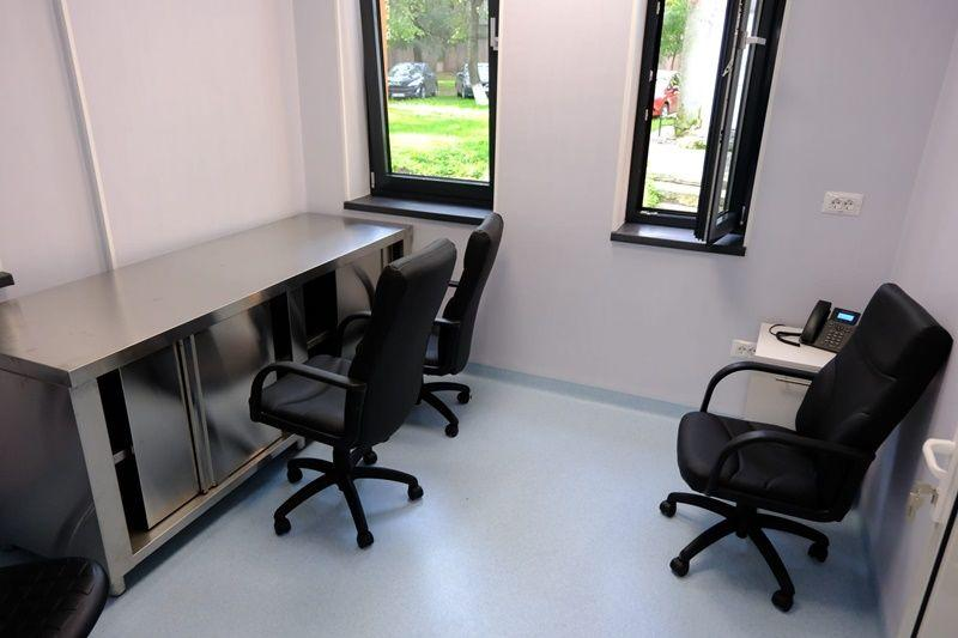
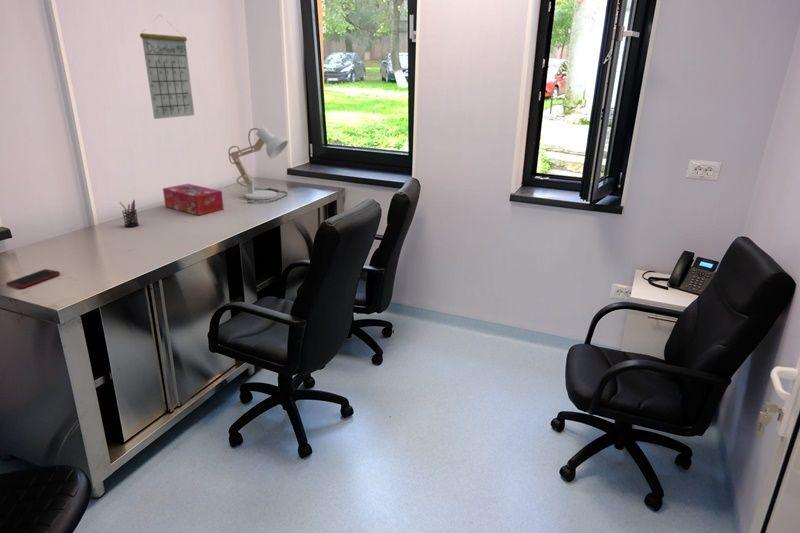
+ cell phone [5,268,61,289]
+ tissue box [162,183,225,216]
+ desk lamp [228,126,289,204]
+ calendar [139,13,195,120]
+ pen holder [118,199,140,228]
